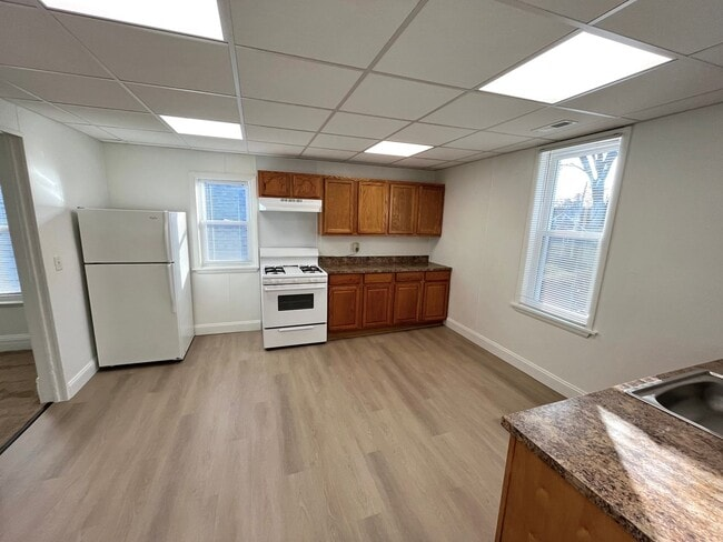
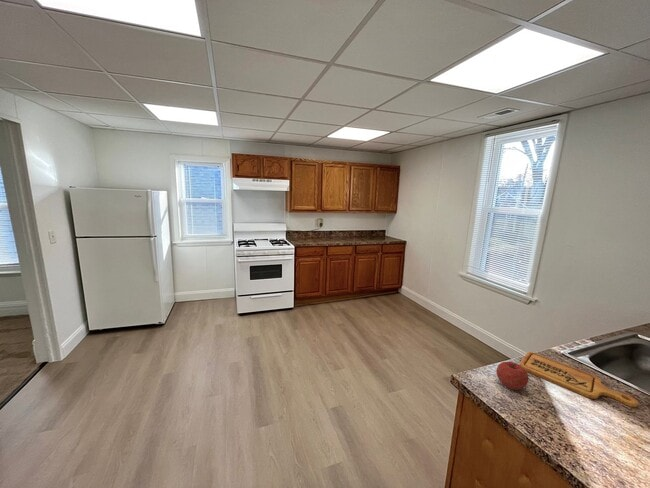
+ cutting board [519,351,639,408]
+ fruit [495,361,529,391]
